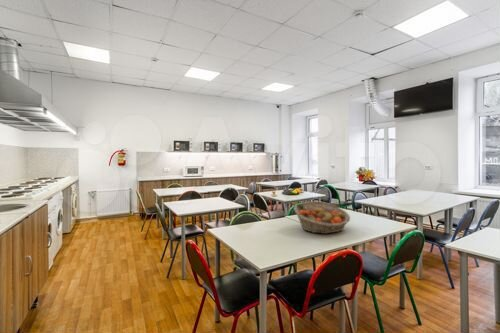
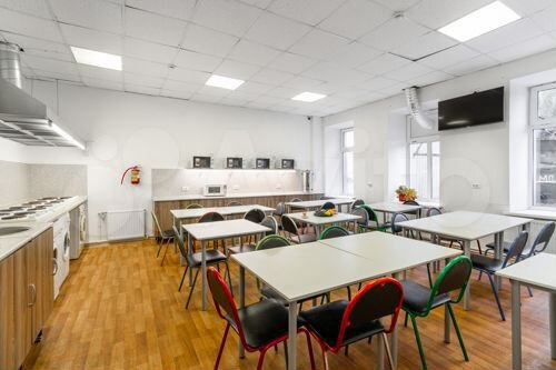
- fruit basket [293,201,351,235]
